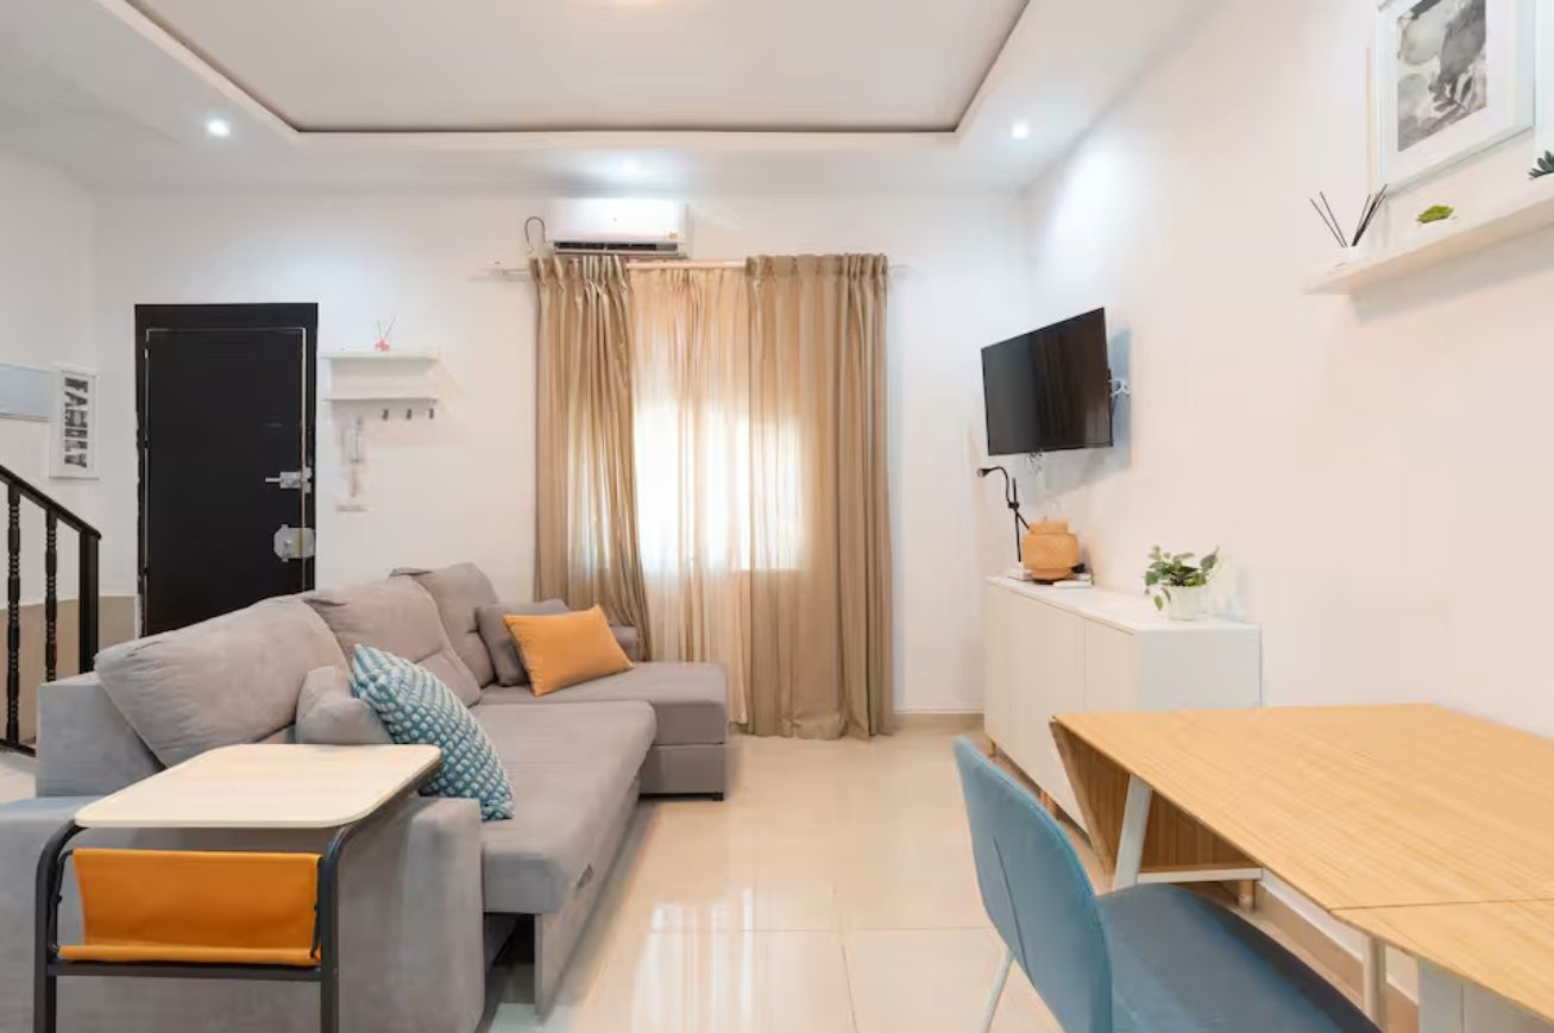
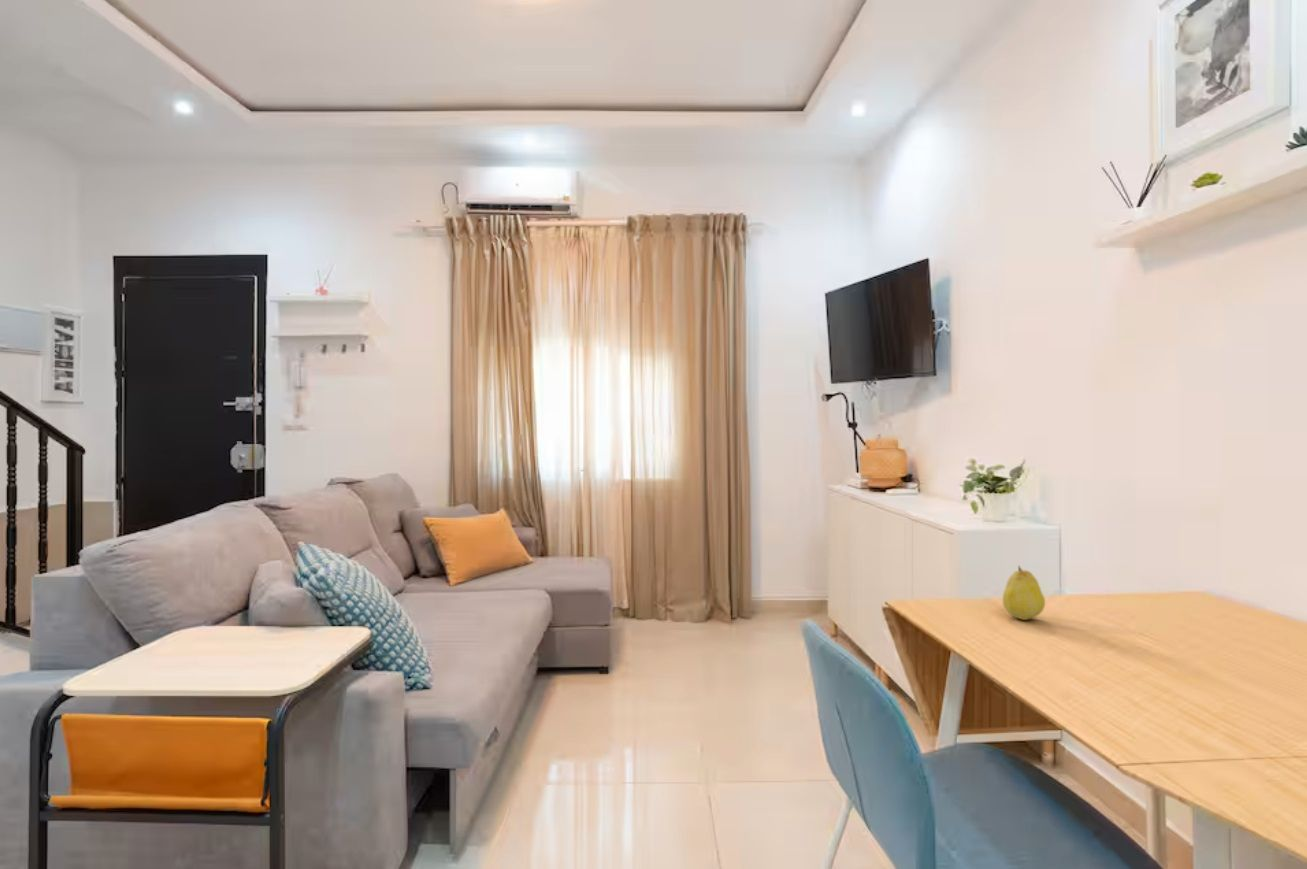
+ fruit [1002,564,1046,621]
